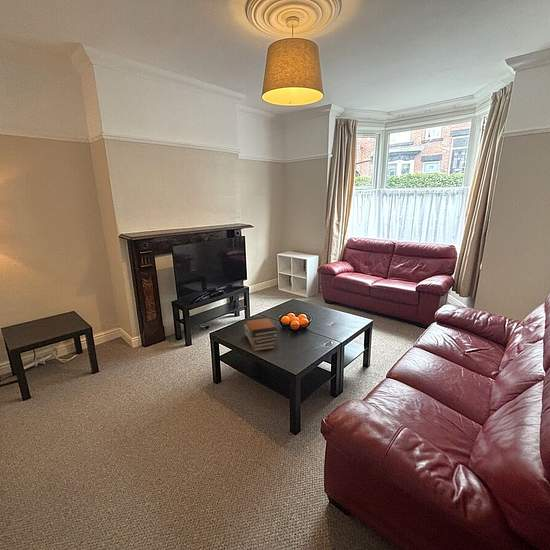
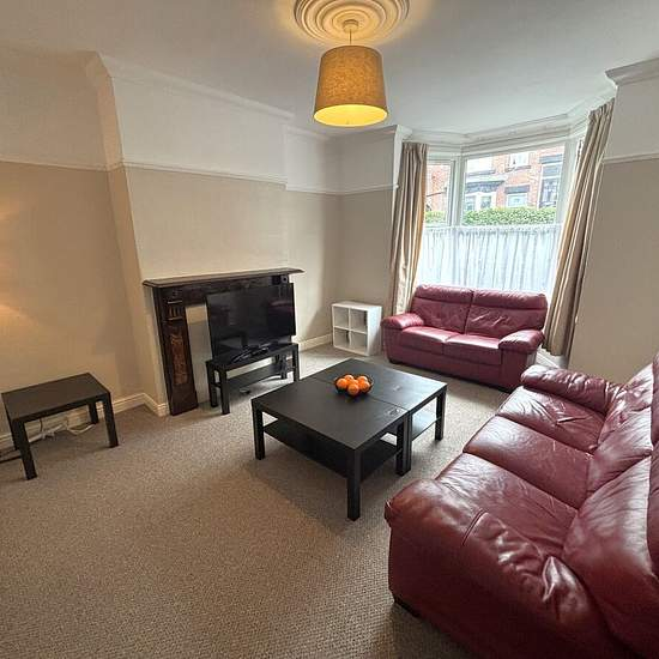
- book stack [243,315,279,352]
